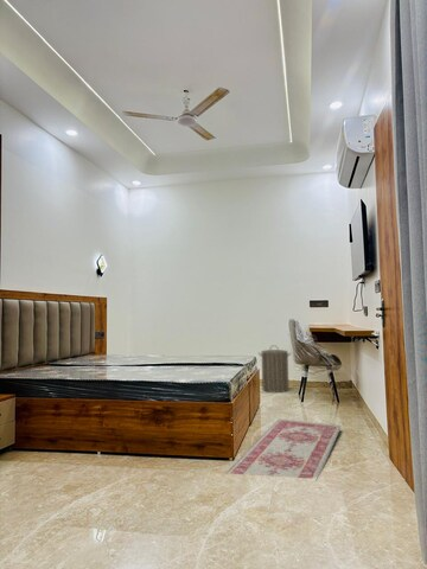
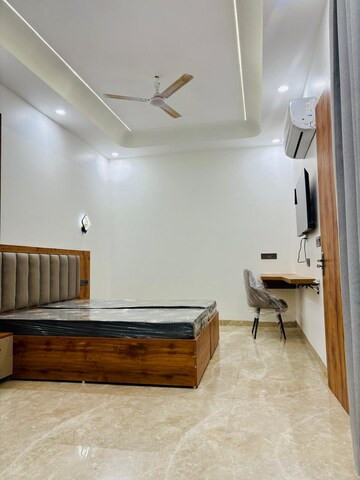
- laundry hamper [257,344,292,394]
- rug [223,417,342,482]
